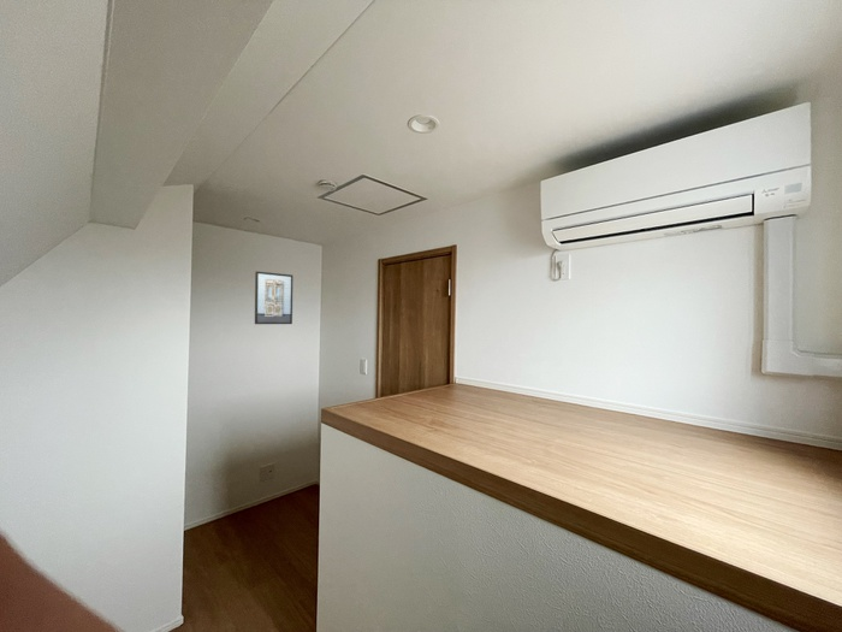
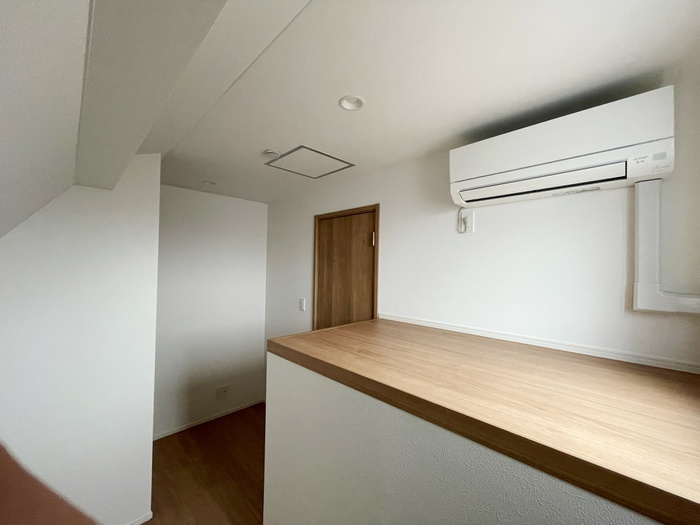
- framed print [254,270,293,325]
